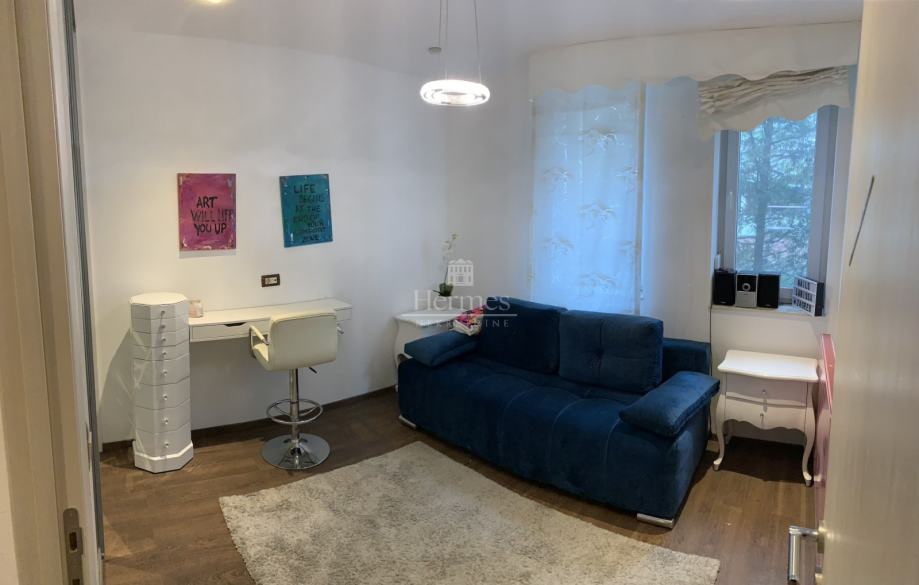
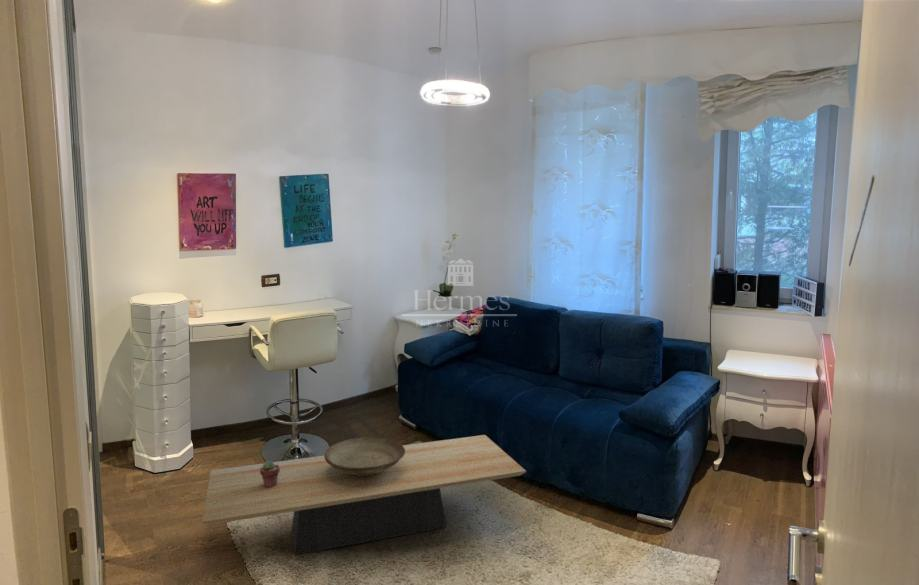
+ potted succulent [260,459,280,487]
+ decorative bowl [324,436,405,476]
+ coffee table [201,434,527,556]
